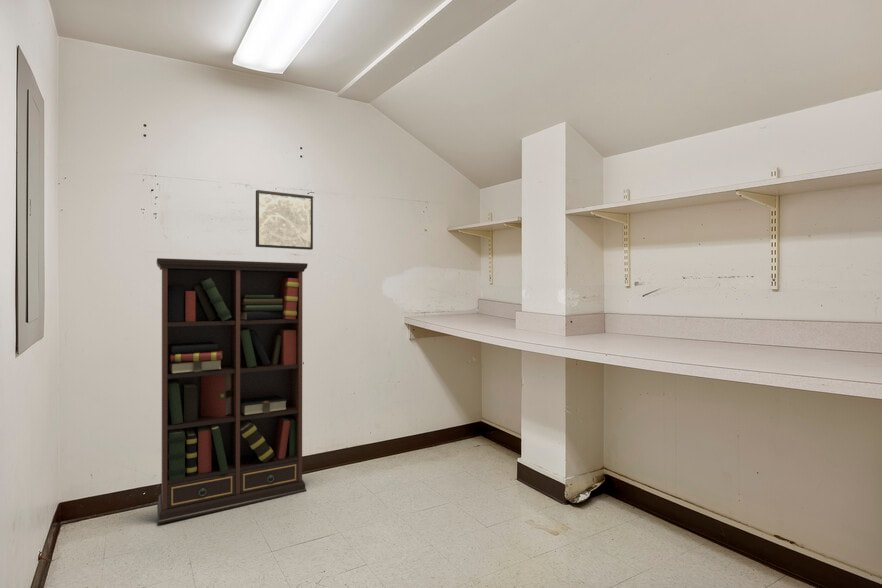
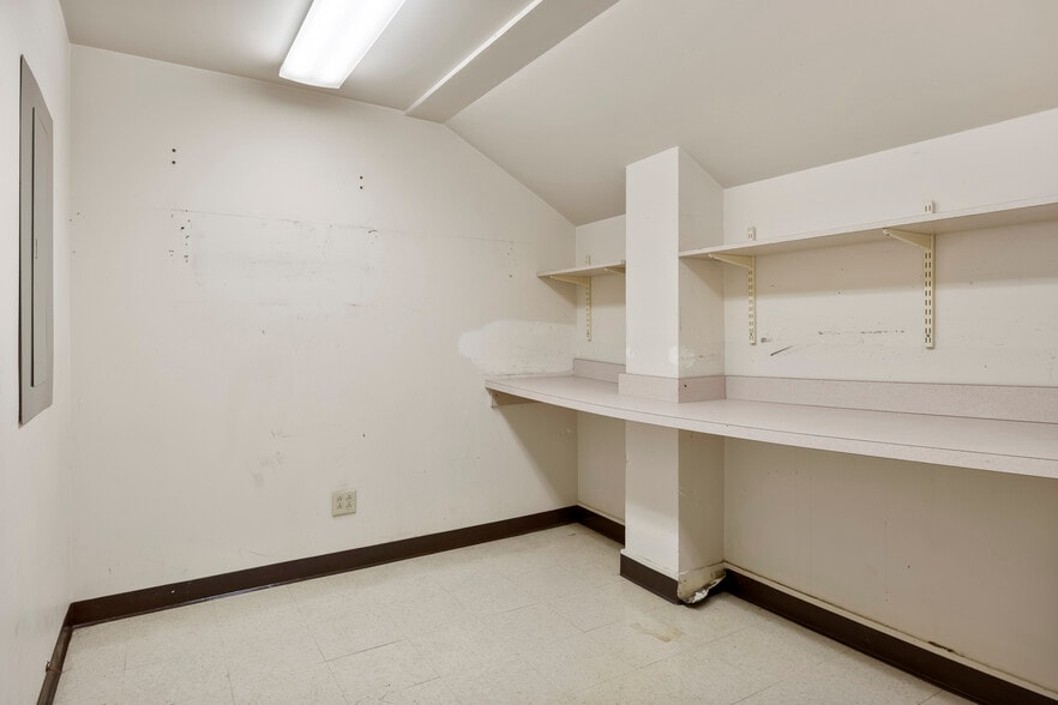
- wall art [255,189,314,251]
- bookcase [156,257,309,525]
